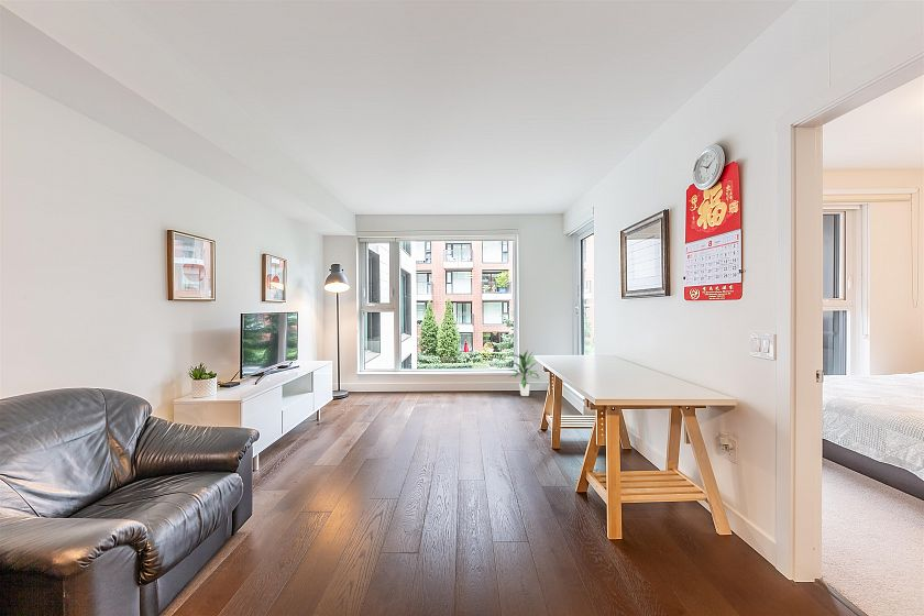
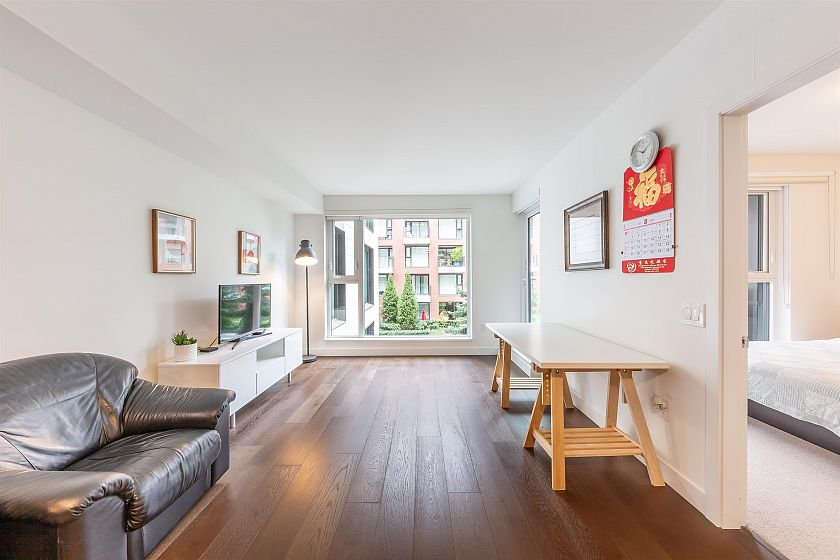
- indoor plant [507,349,541,397]
